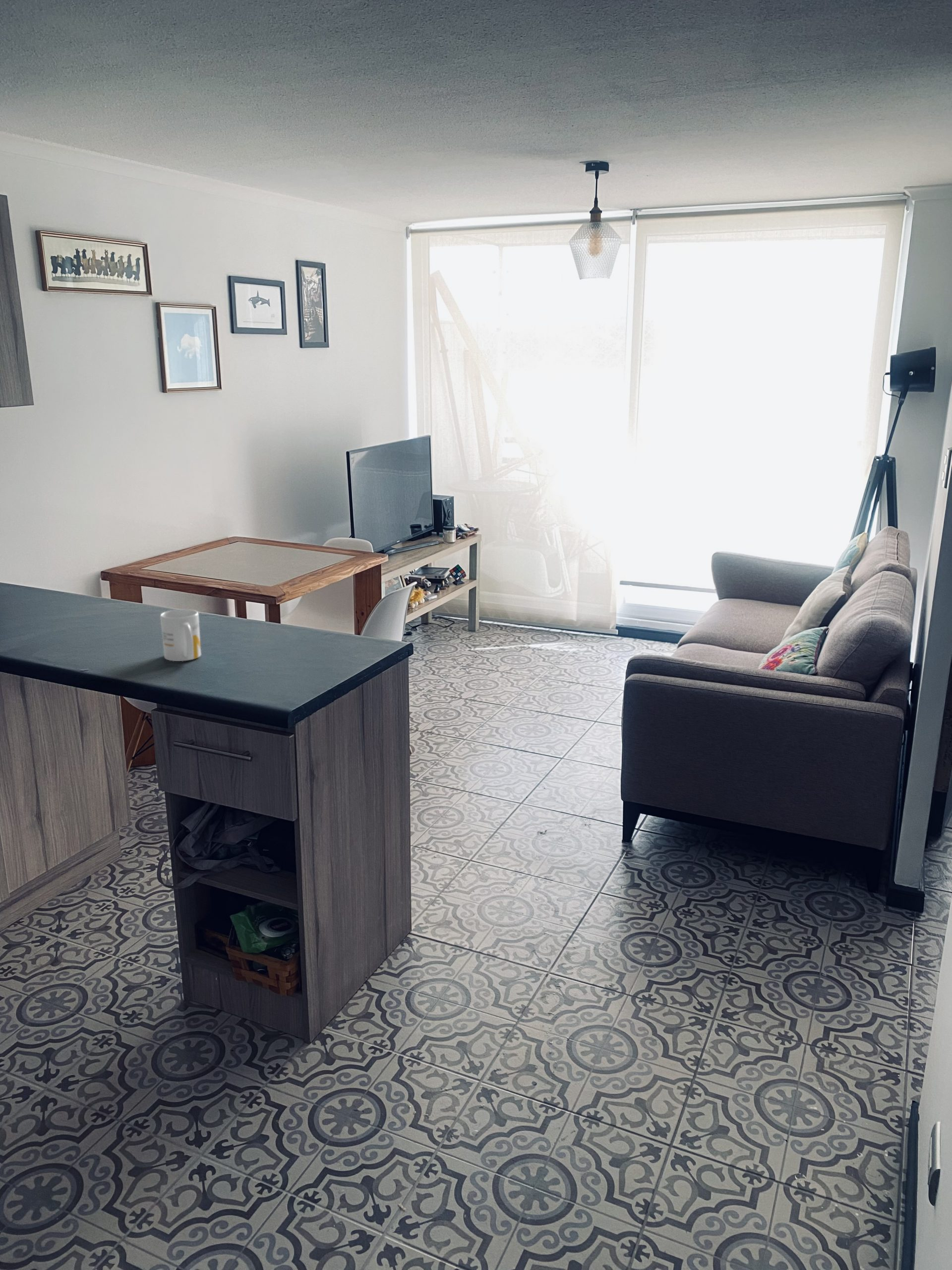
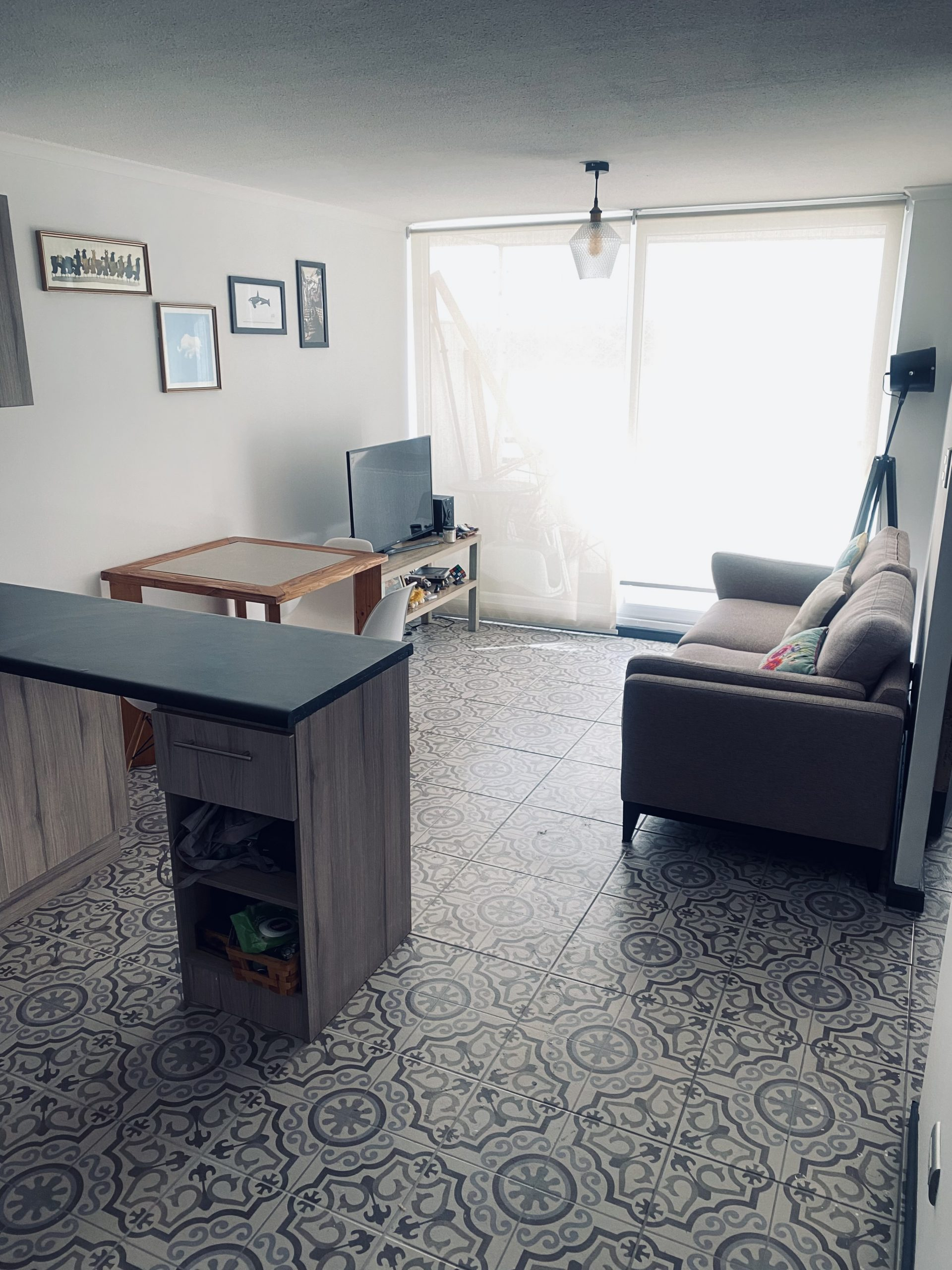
- mug [160,609,202,662]
